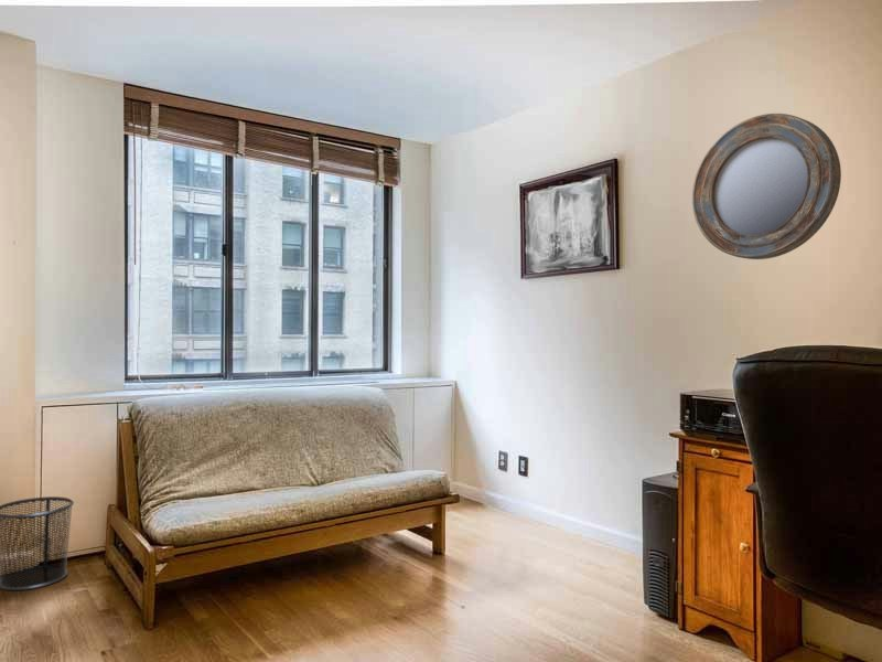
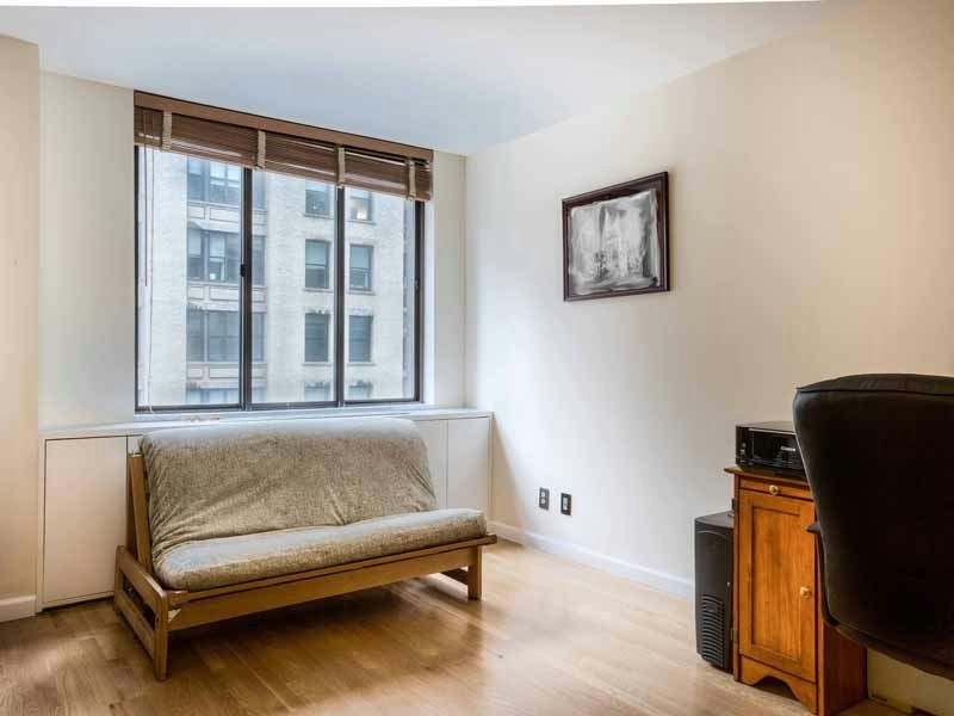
- waste bin [0,495,75,591]
- home mirror [691,113,842,260]
